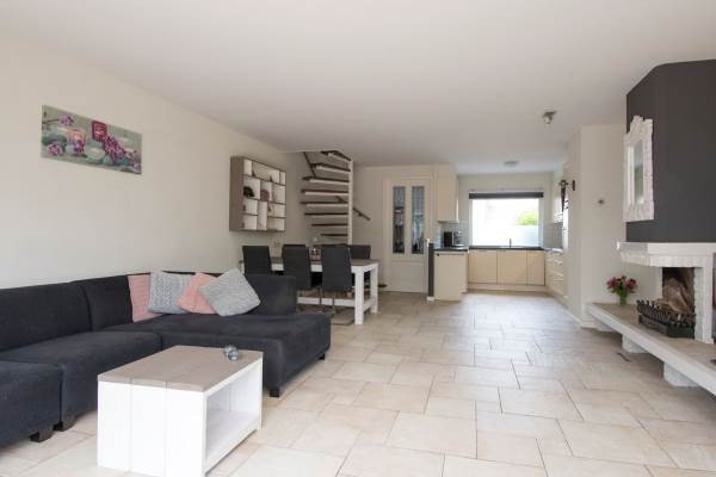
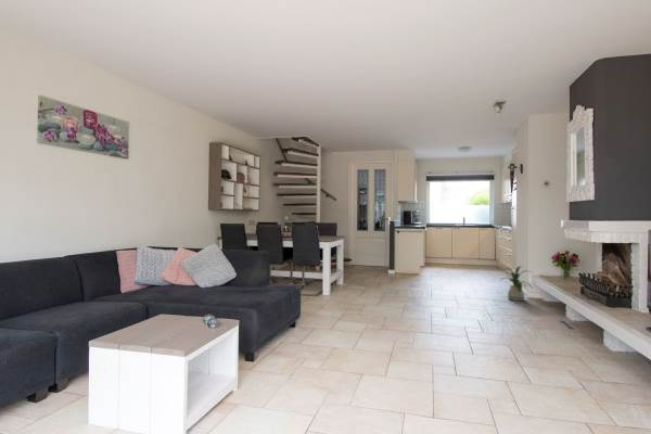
+ house plant [499,265,534,302]
